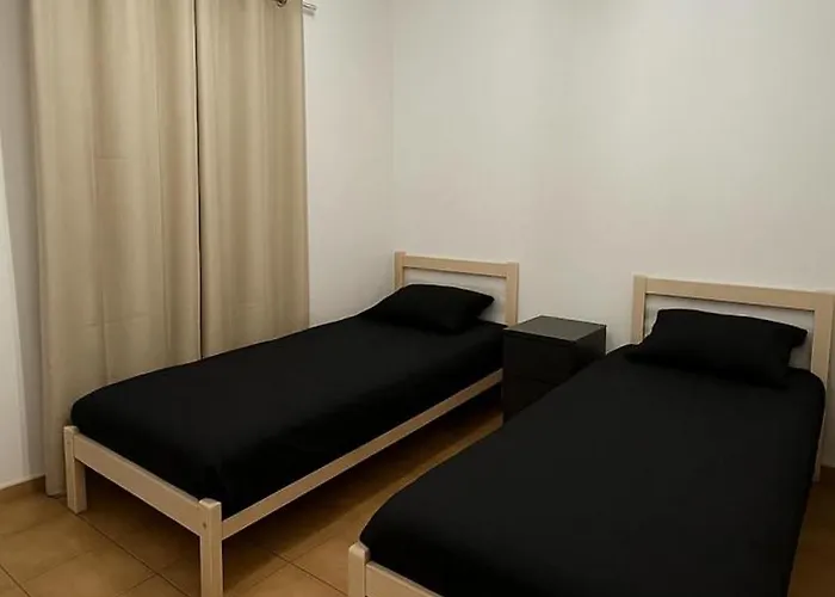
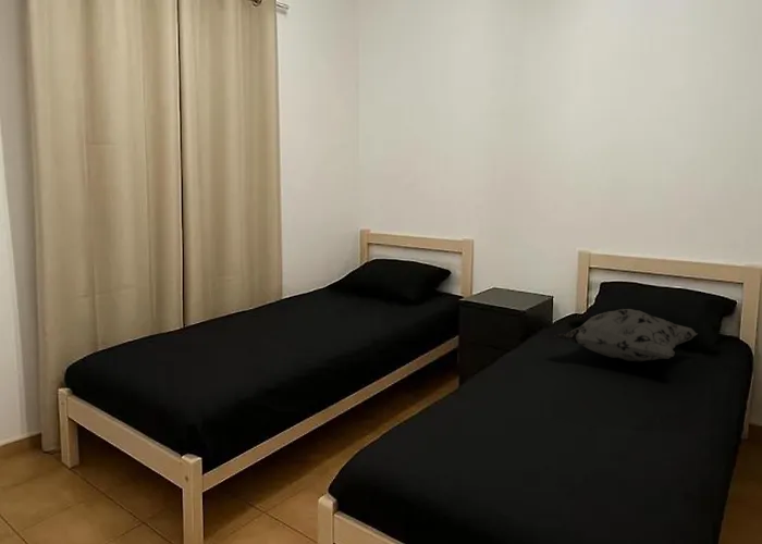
+ decorative pillow [554,308,698,363]
